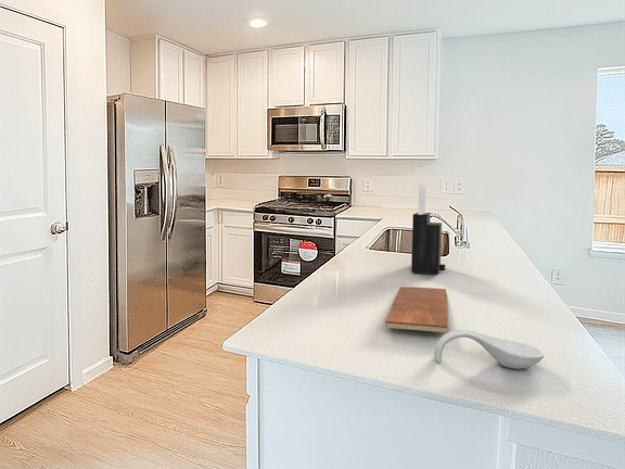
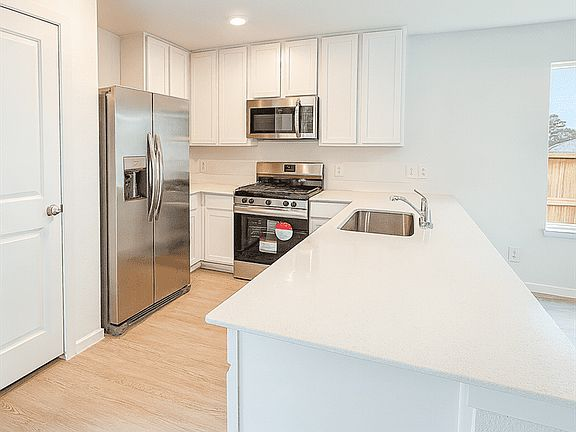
- knife block [410,183,446,275]
- chopping board [384,286,450,333]
- spoon rest [433,329,545,370]
